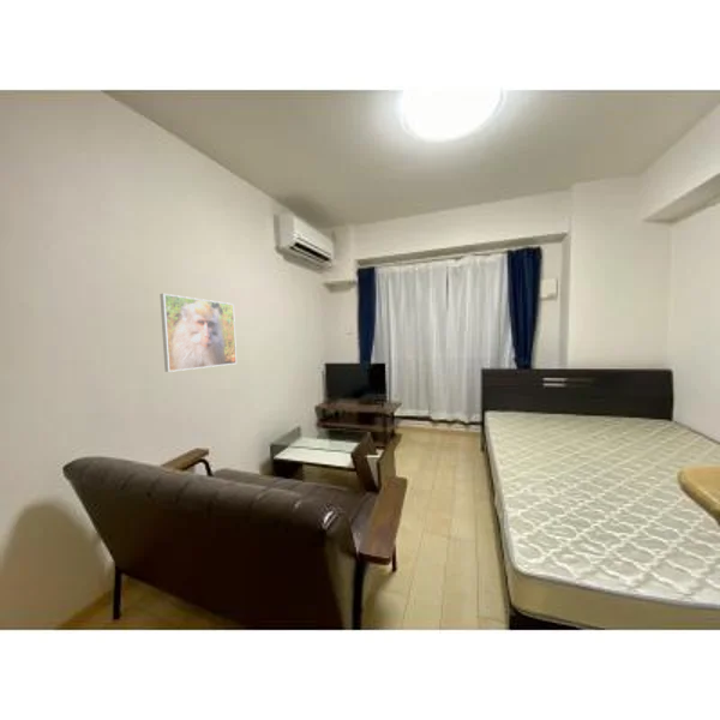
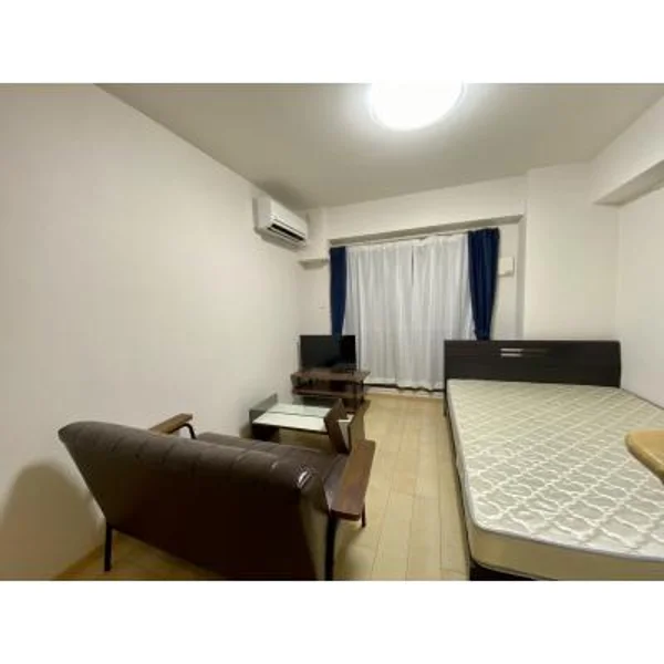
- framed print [158,293,238,373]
